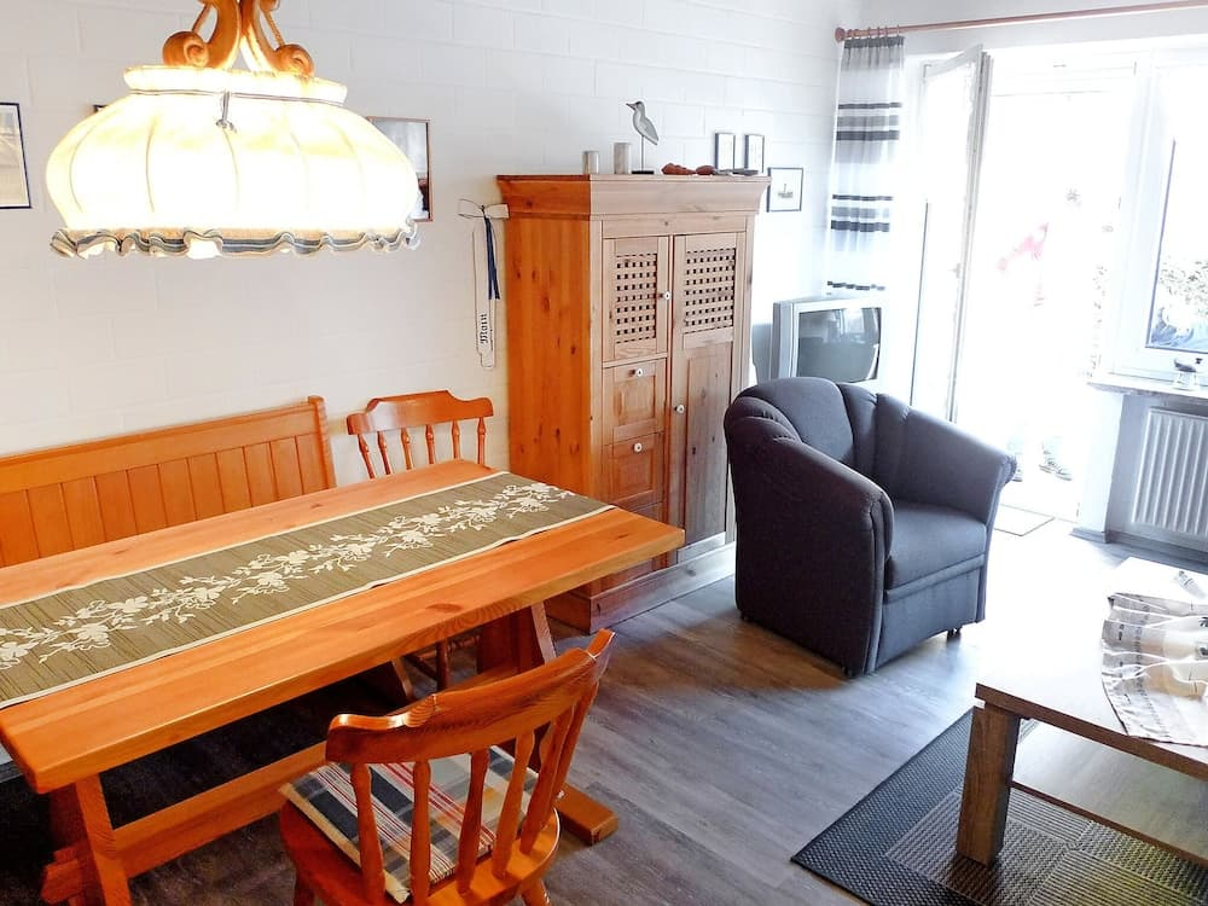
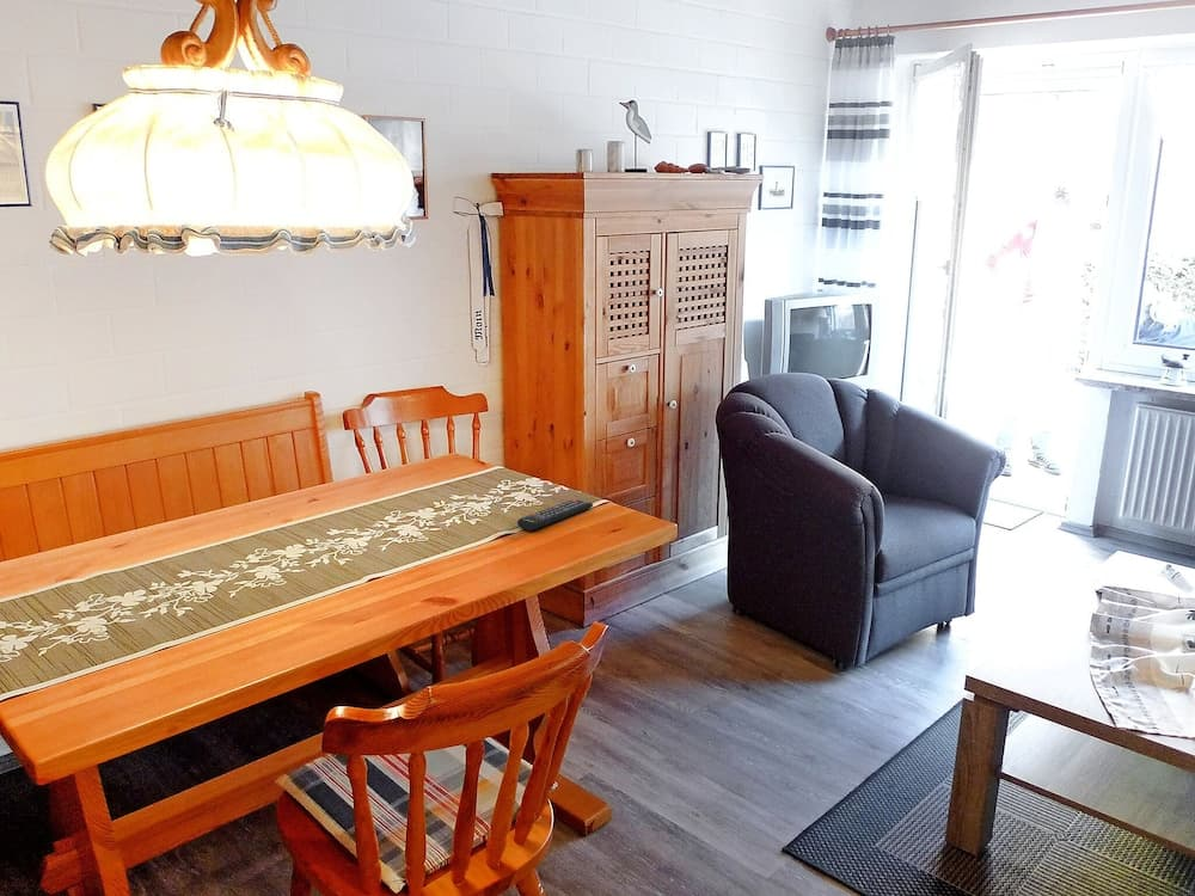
+ remote control [516,498,594,532]
